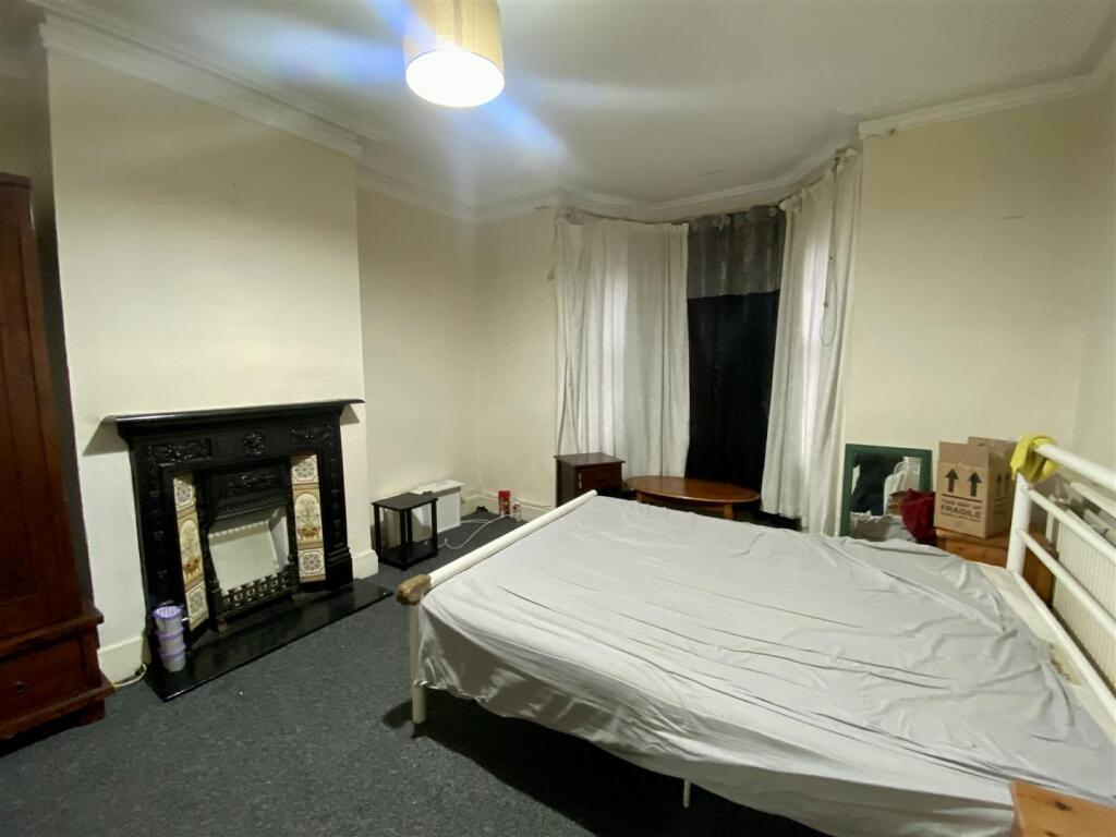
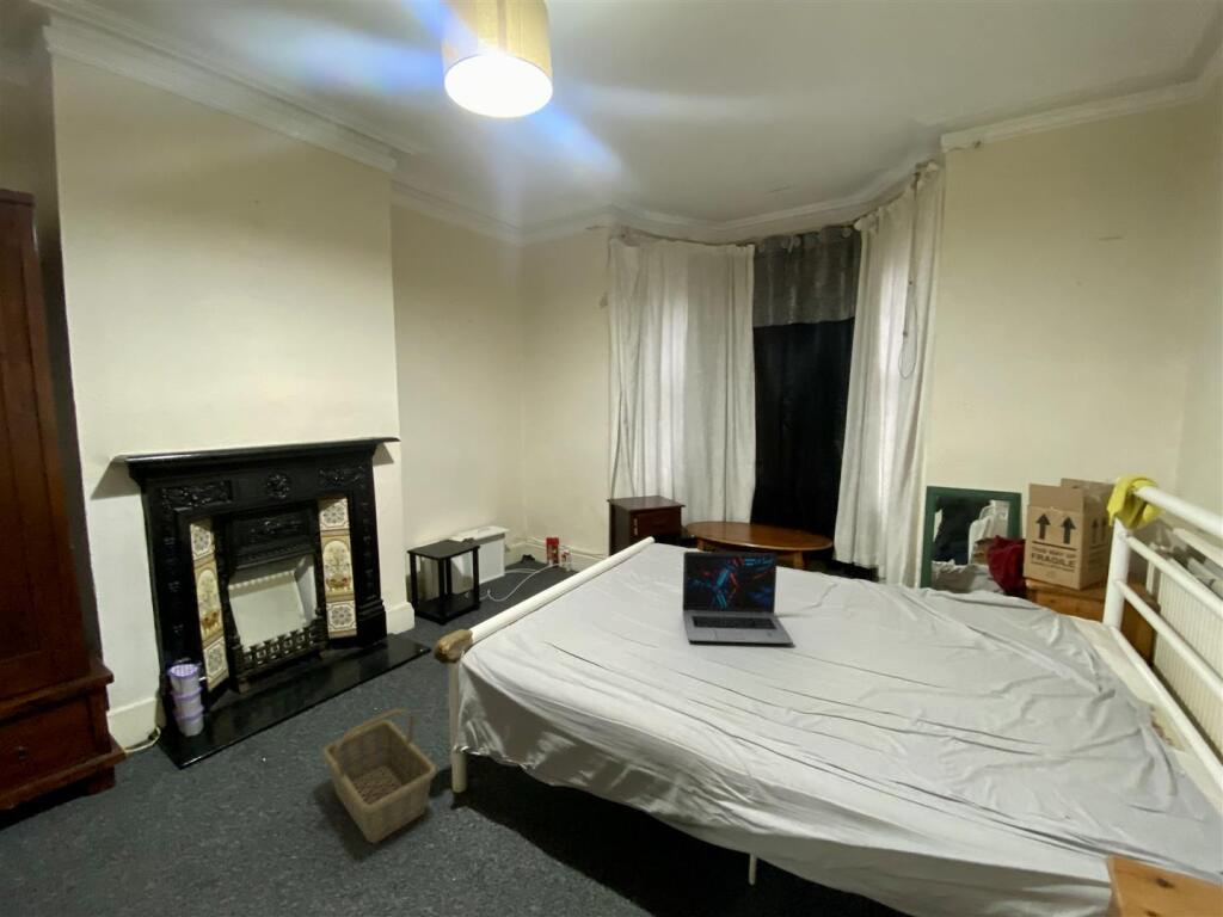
+ basket [320,708,437,845]
+ laptop [681,550,793,645]
